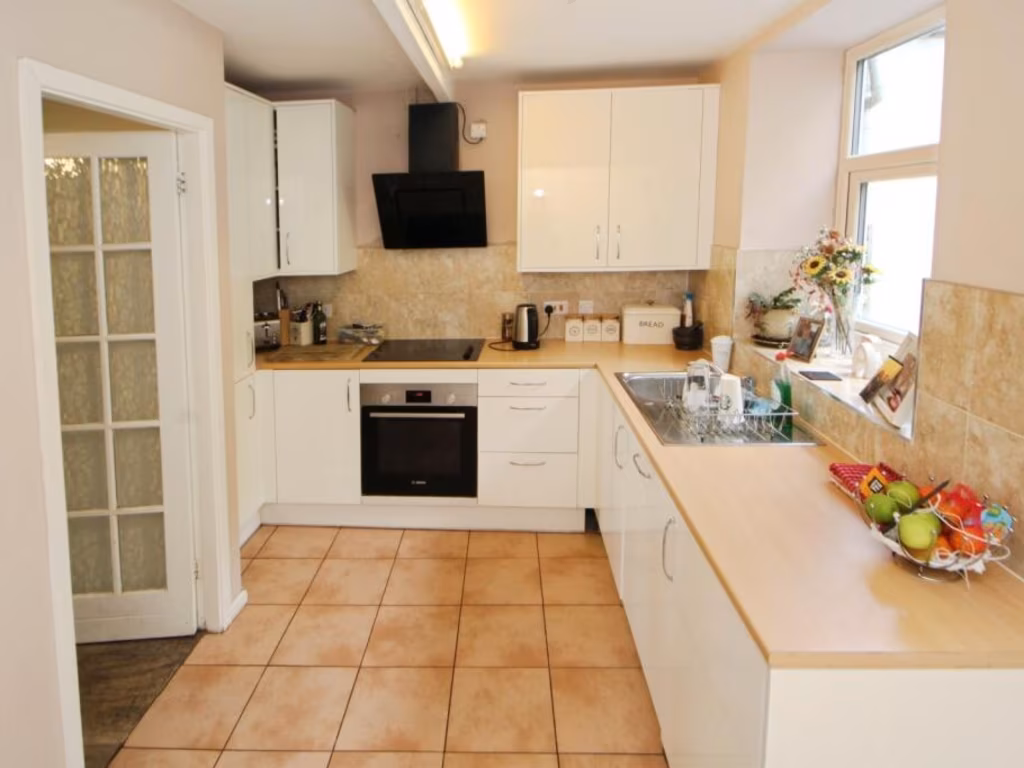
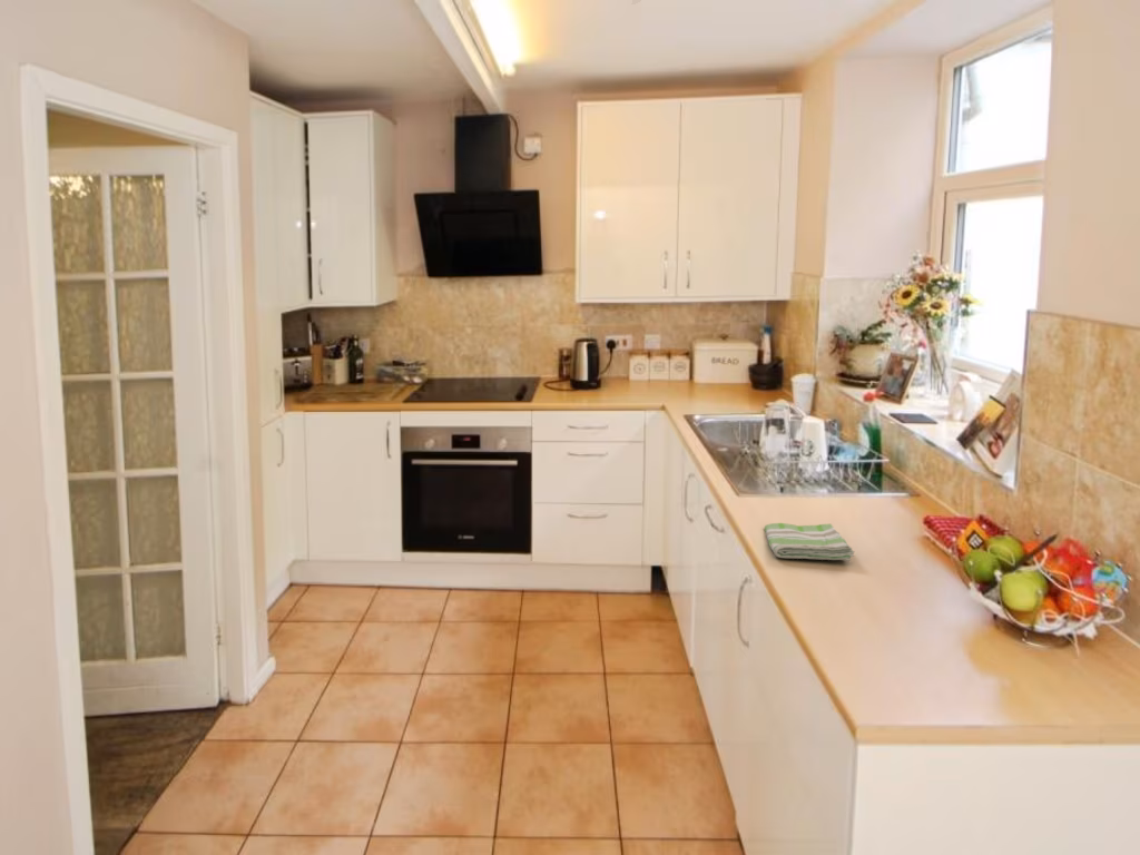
+ dish towel [764,522,855,562]
